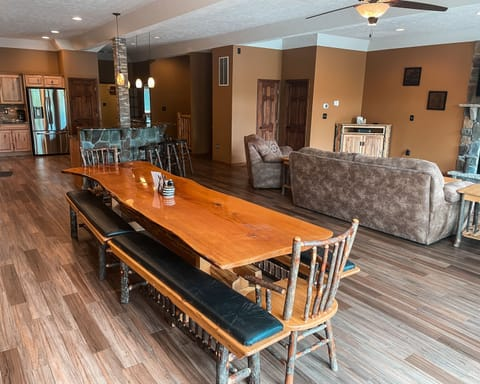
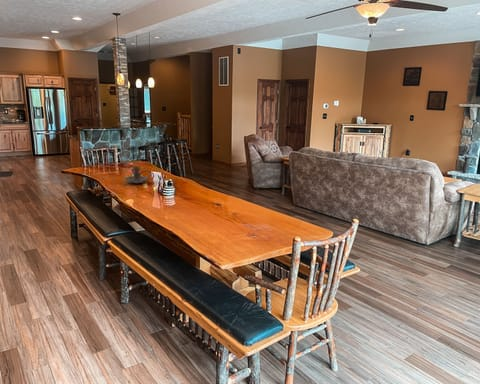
+ candle holder [123,166,155,184]
